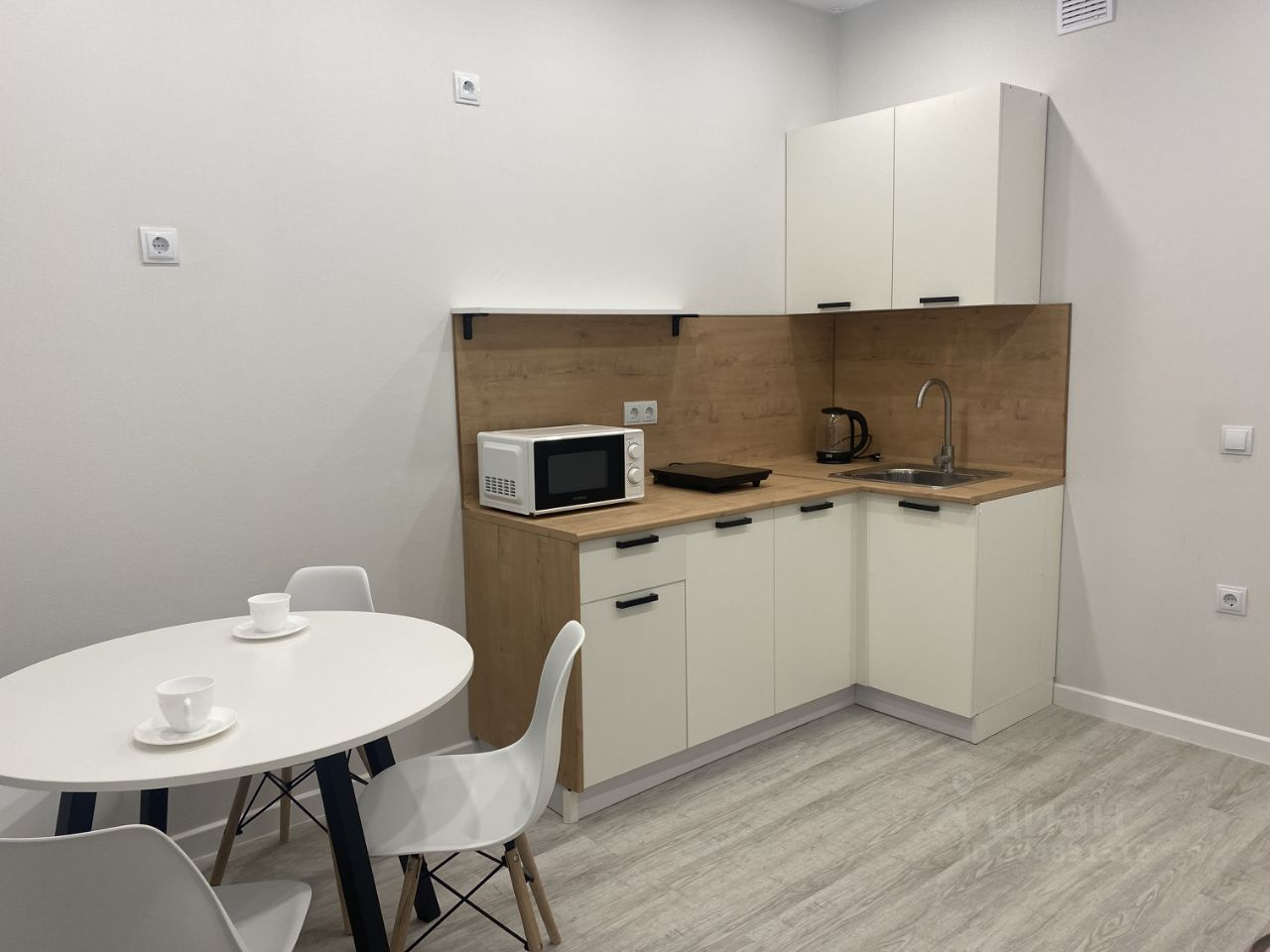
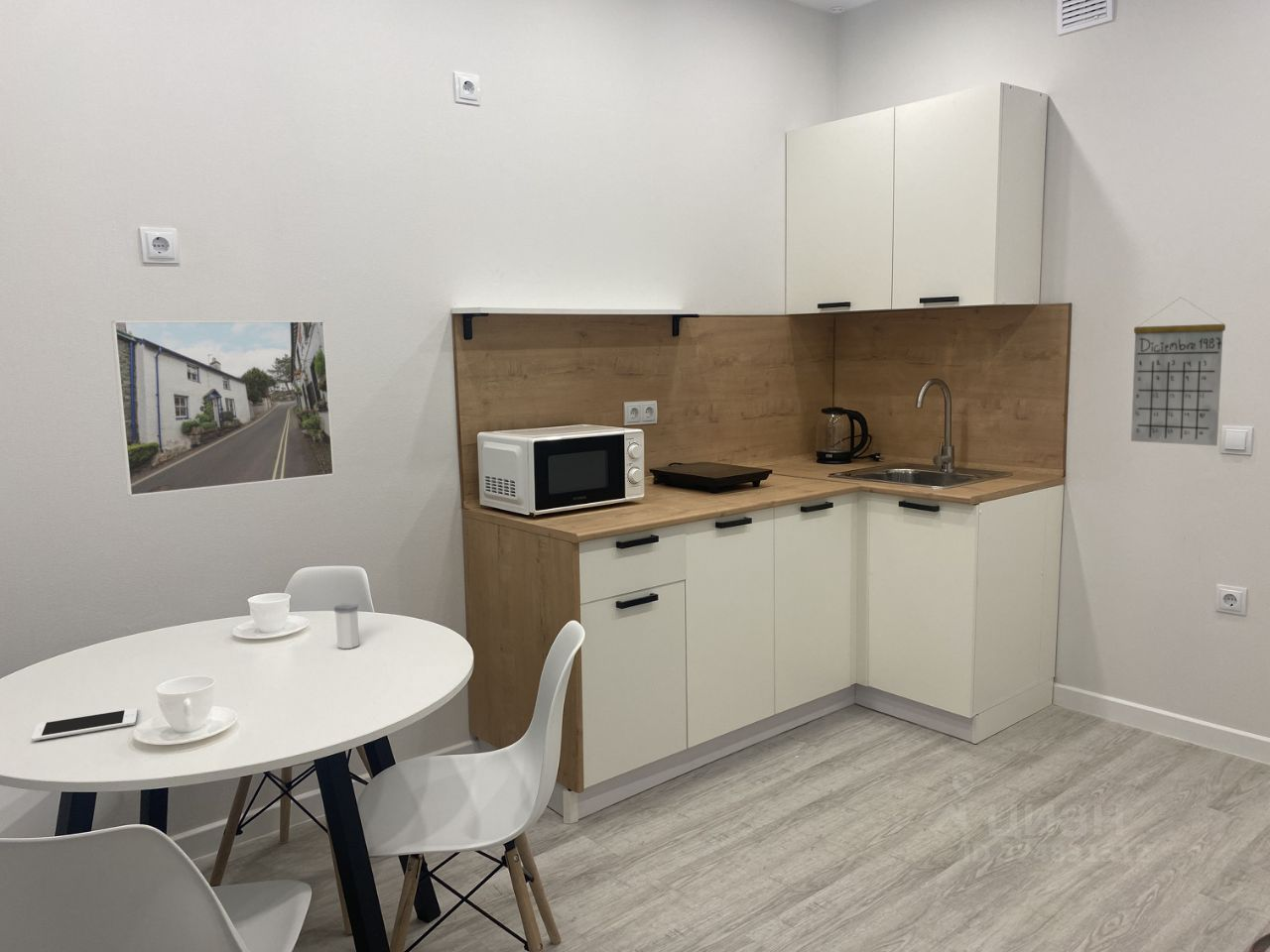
+ cell phone [31,707,139,742]
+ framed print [110,320,335,497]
+ calendar [1130,297,1226,447]
+ salt shaker [333,602,360,650]
